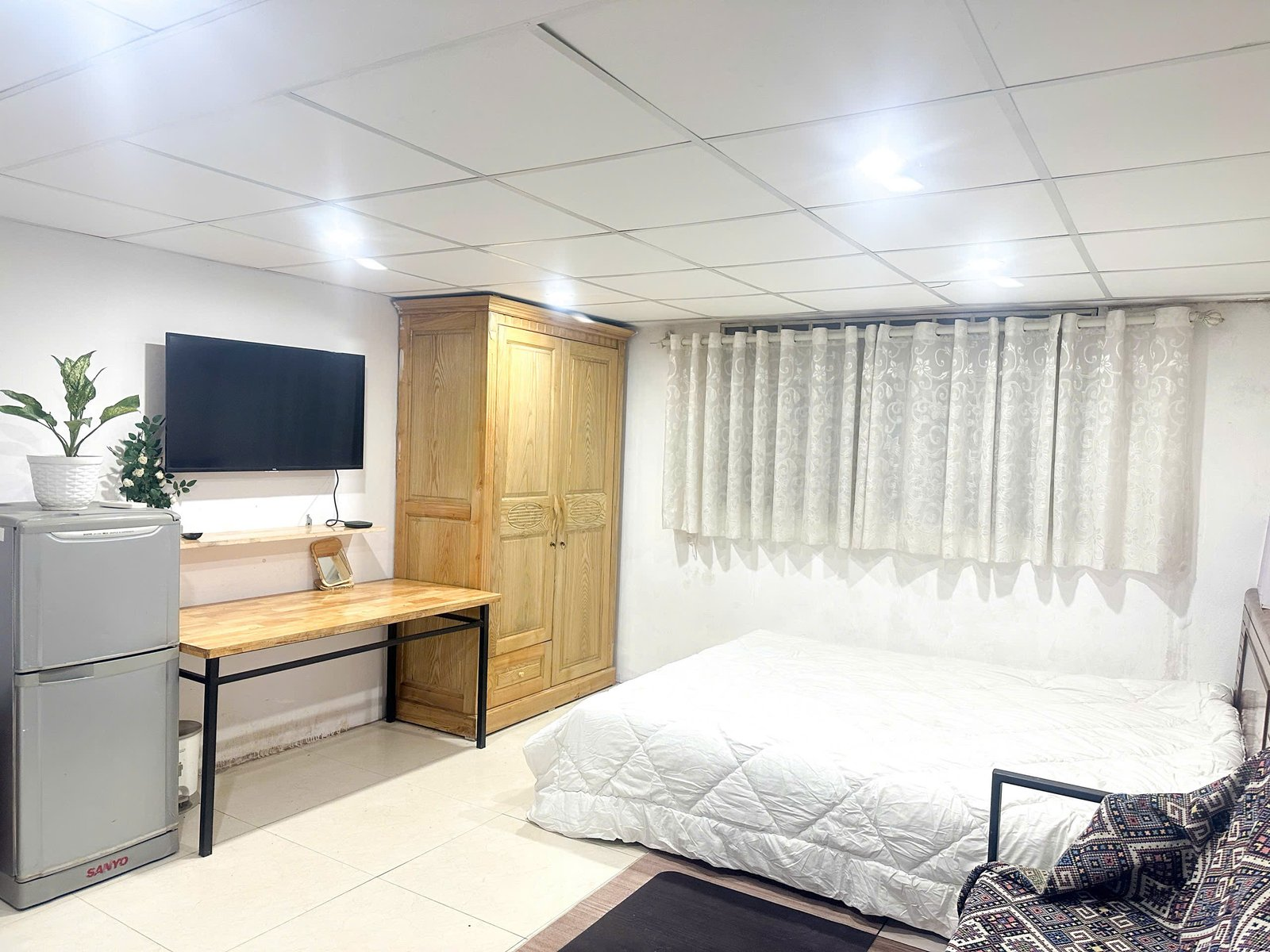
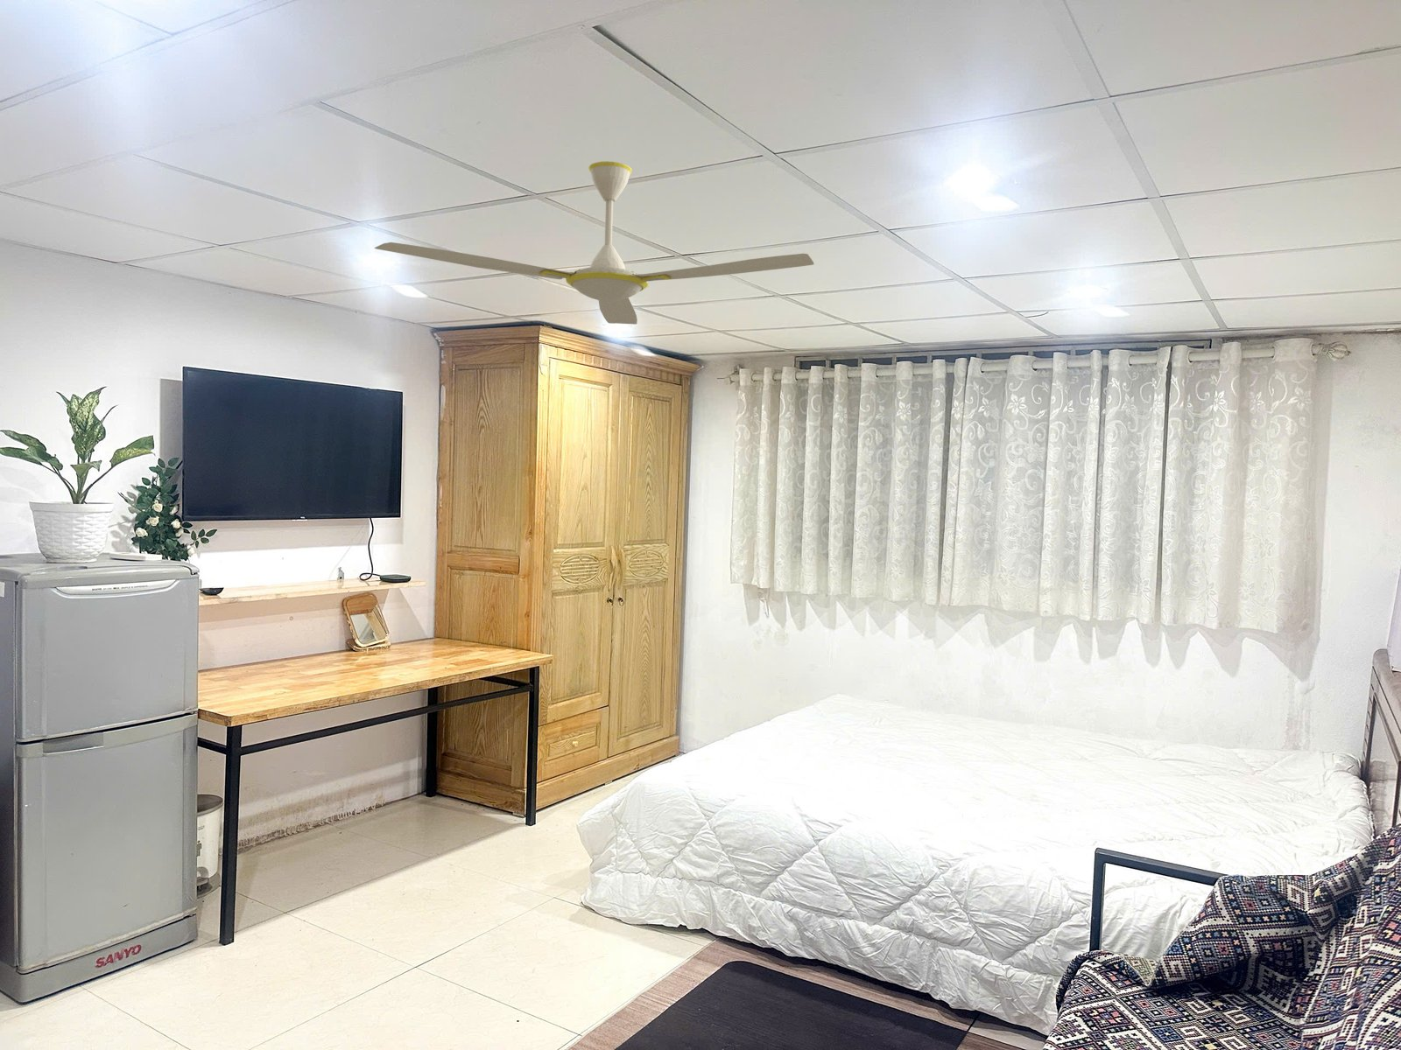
+ ceiling fan [374,160,815,325]
